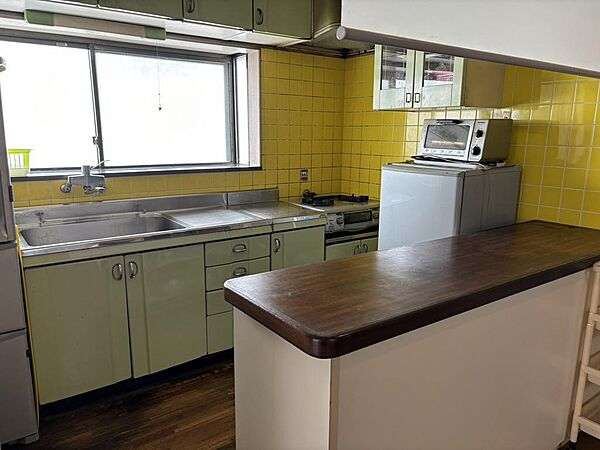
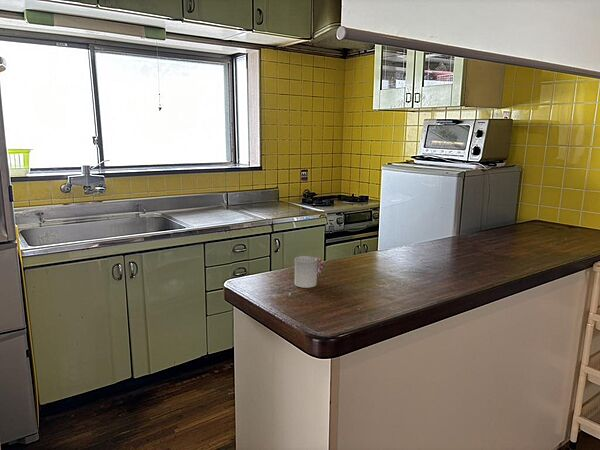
+ cup [294,255,324,289]
